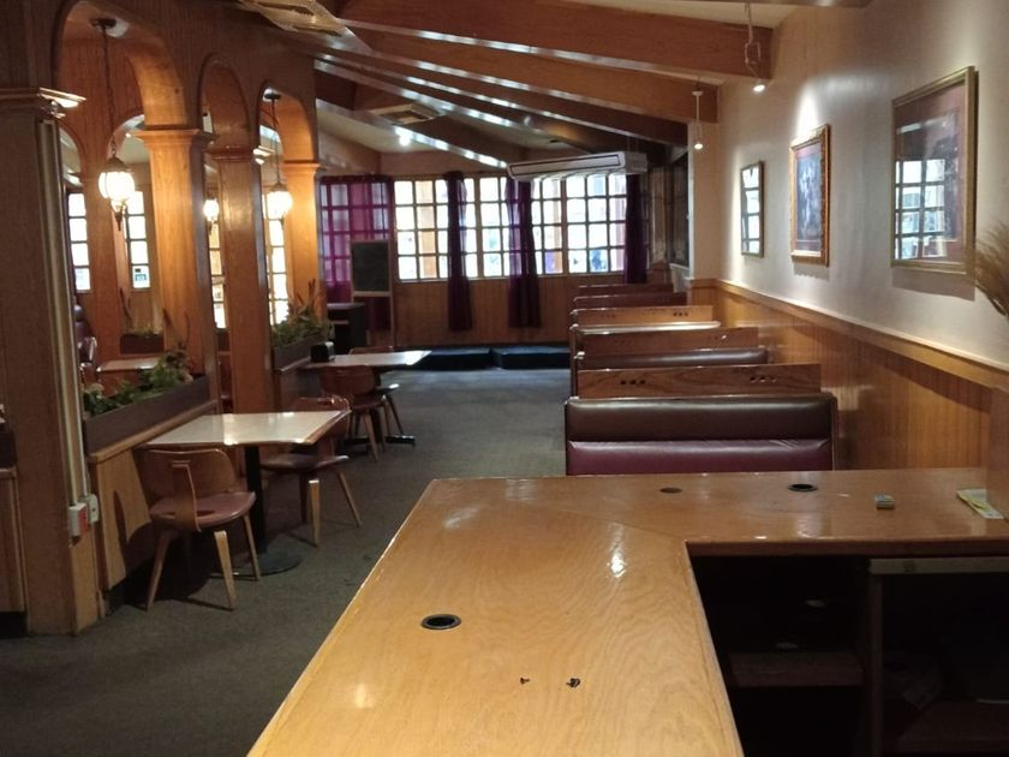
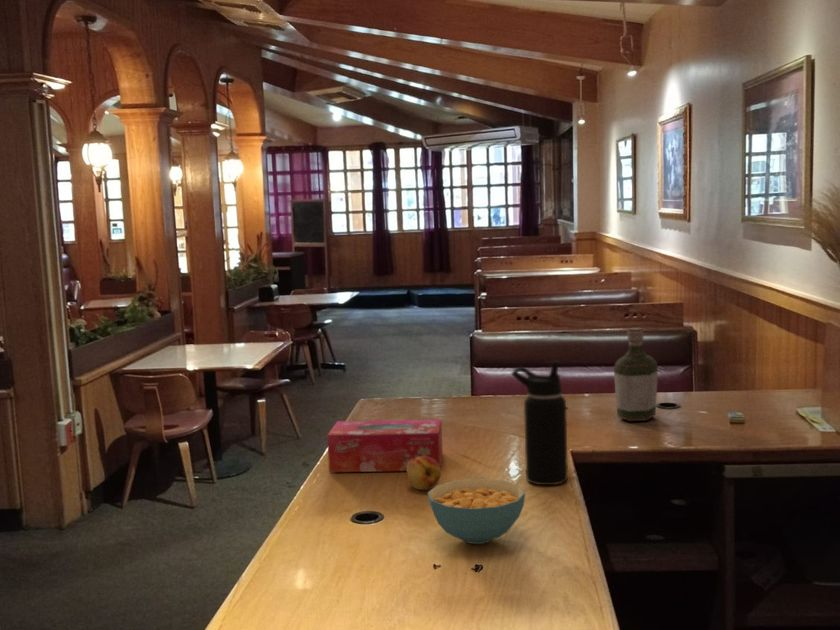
+ fruit [406,456,442,491]
+ water bottle [510,359,569,486]
+ tissue box [326,418,444,473]
+ cereal bowl [427,478,526,545]
+ bottle [613,327,659,422]
